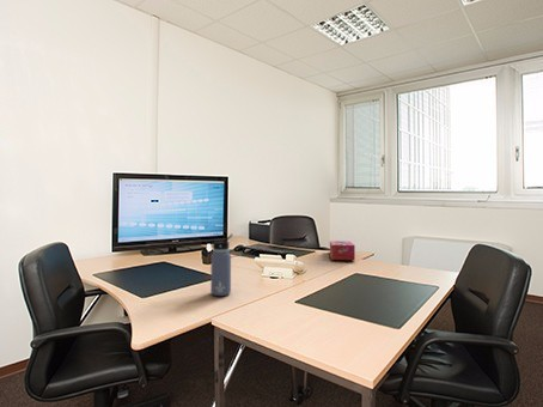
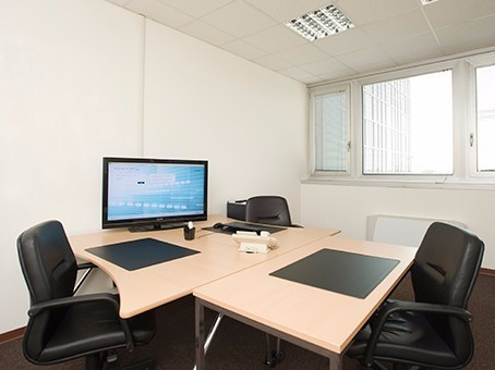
- water bottle [209,233,233,297]
- tissue box [329,239,356,261]
